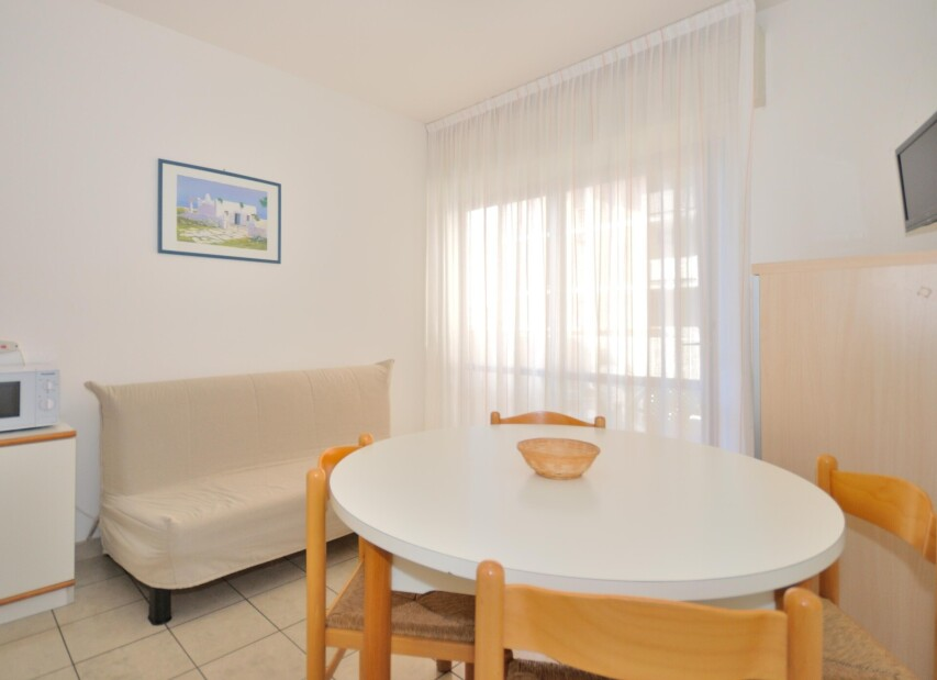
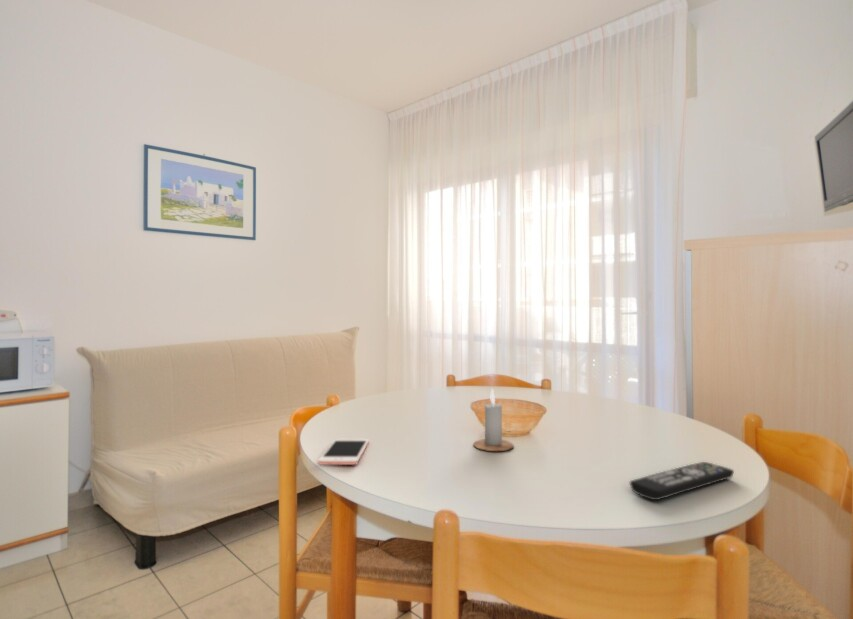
+ remote control [629,461,735,501]
+ cell phone [317,438,370,466]
+ candle [472,387,515,452]
